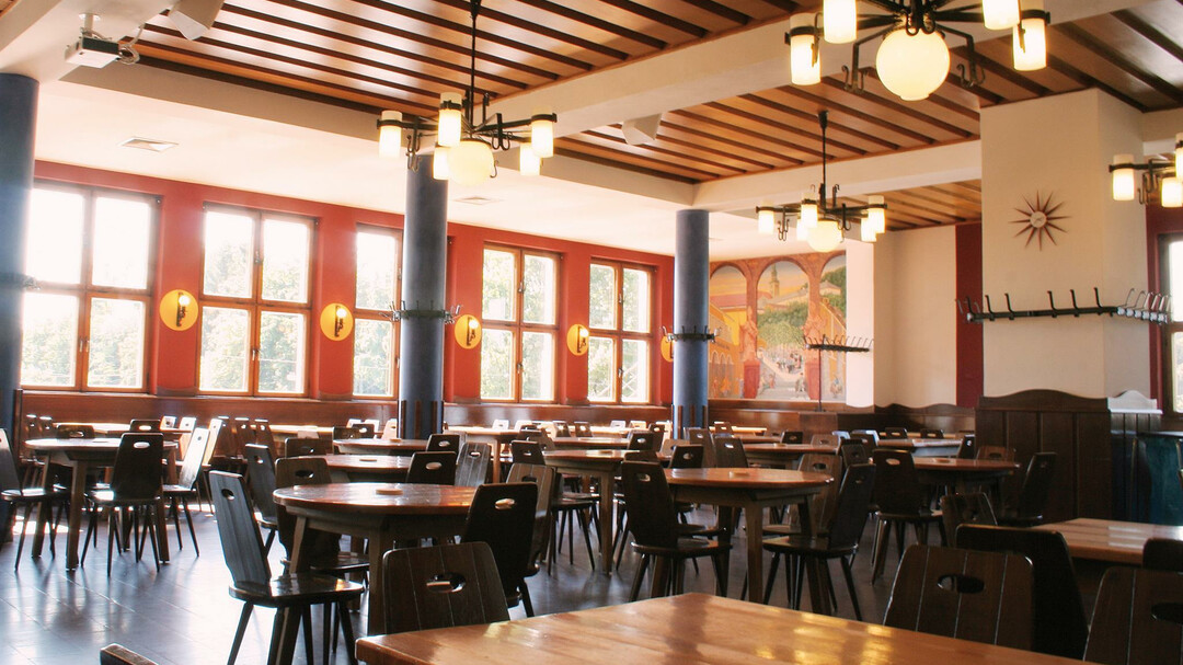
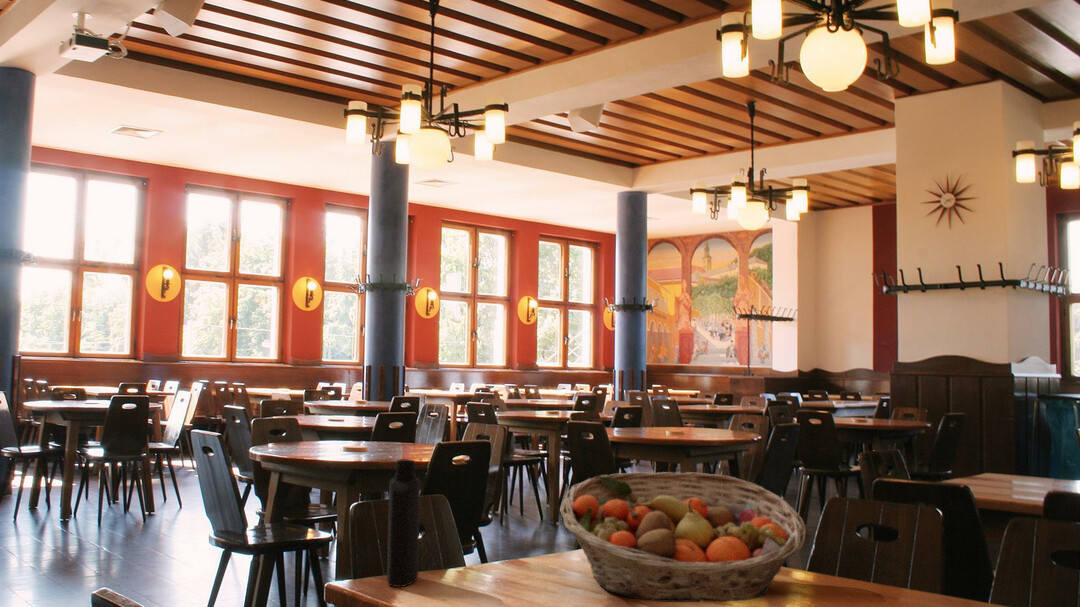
+ bottle [386,459,421,588]
+ fruit basket [560,471,807,603]
